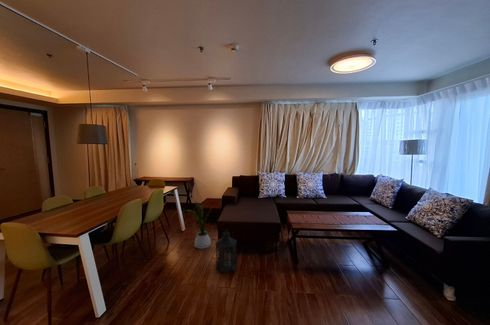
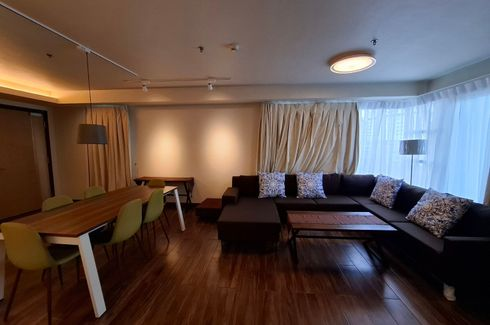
- lantern [214,229,238,274]
- house plant [185,200,214,250]
